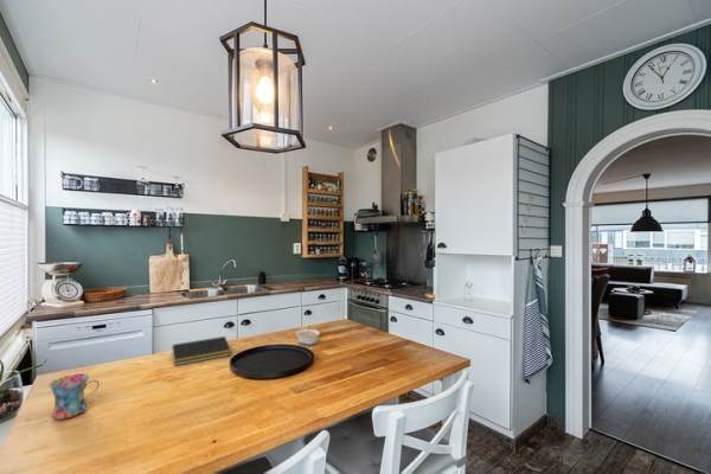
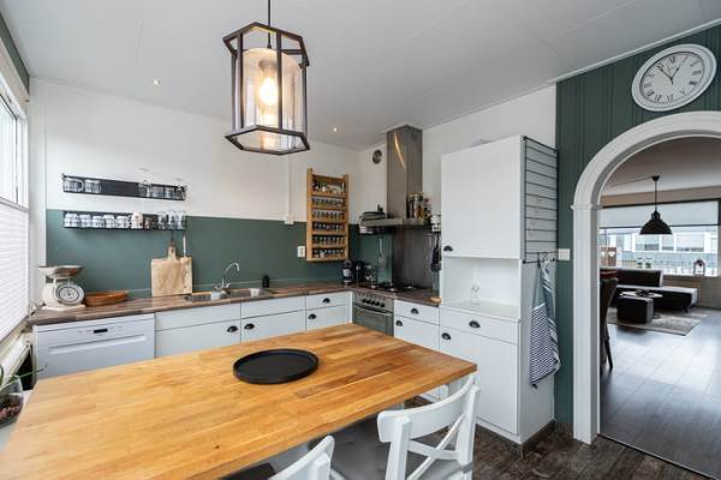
- mug [47,372,101,421]
- legume [295,325,321,346]
- notepad [172,335,232,367]
